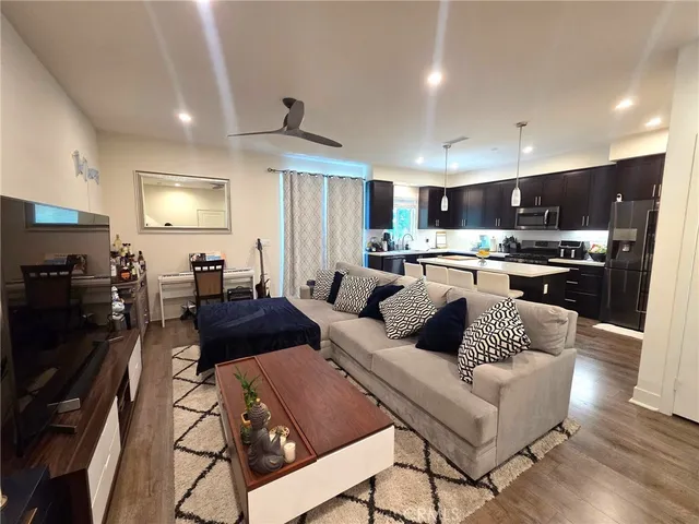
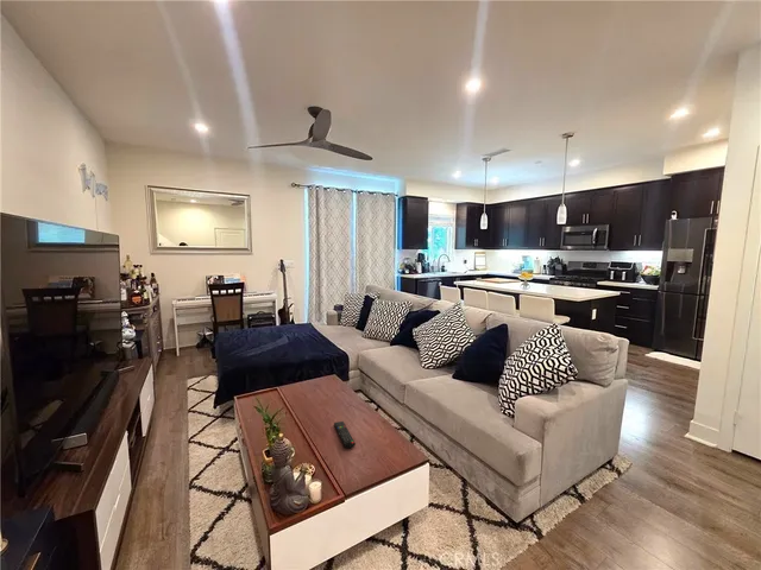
+ remote control [333,420,357,449]
